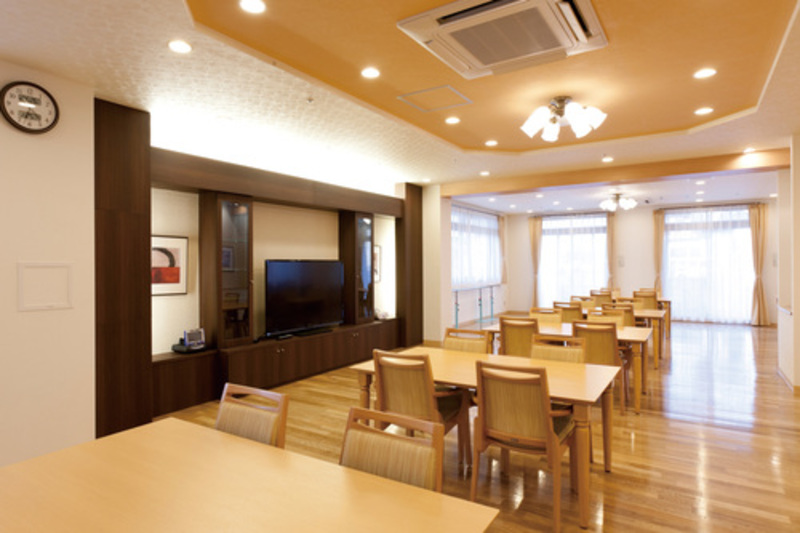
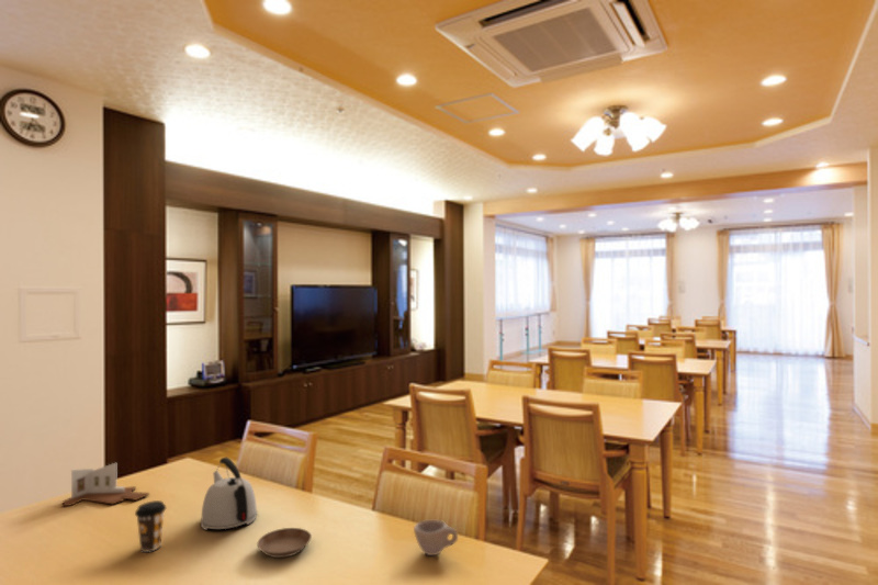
+ coffee cup [134,499,167,553]
+ kettle [200,457,258,531]
+ cup [413,519,459,556]
+ saucer [256,527,313,559]
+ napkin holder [61,462,150,508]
